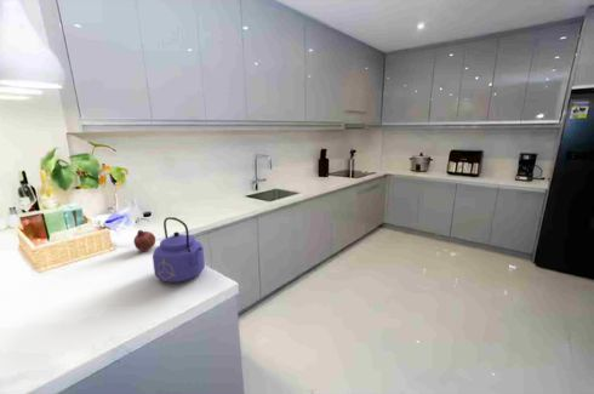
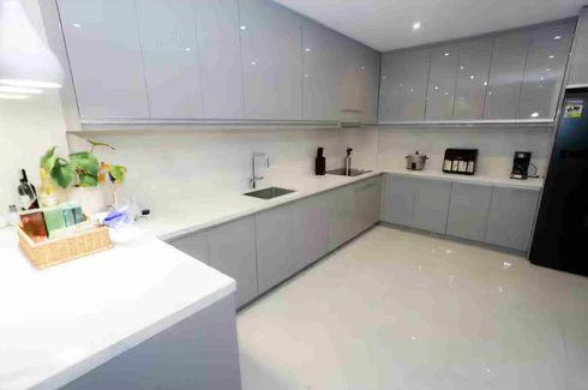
- fruit [132,229,156,251]
- kettle [152,216,206,284]
